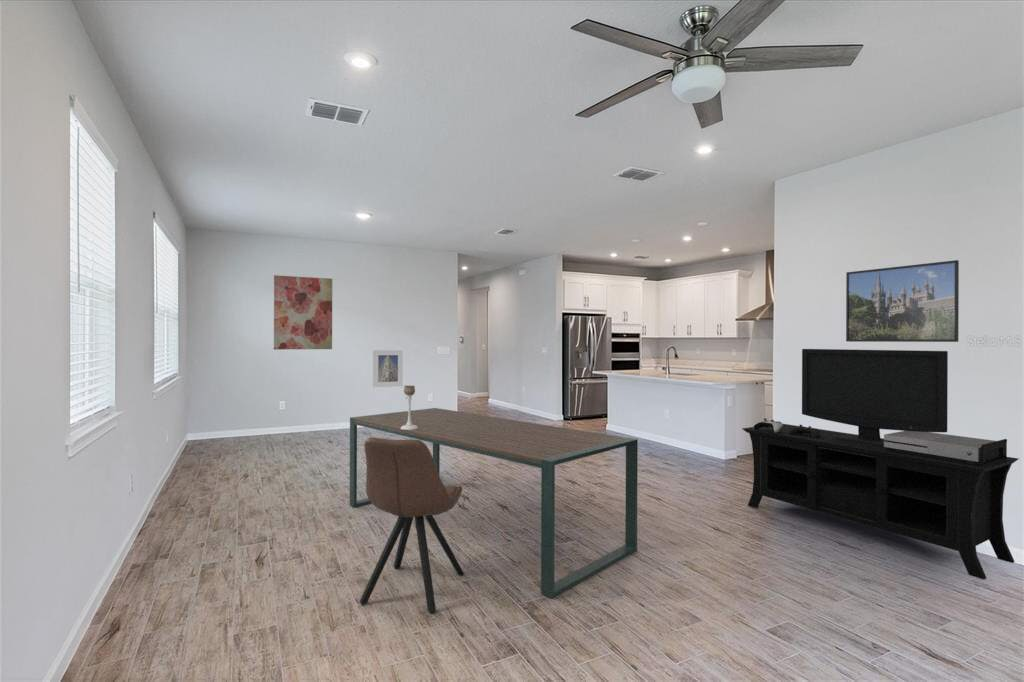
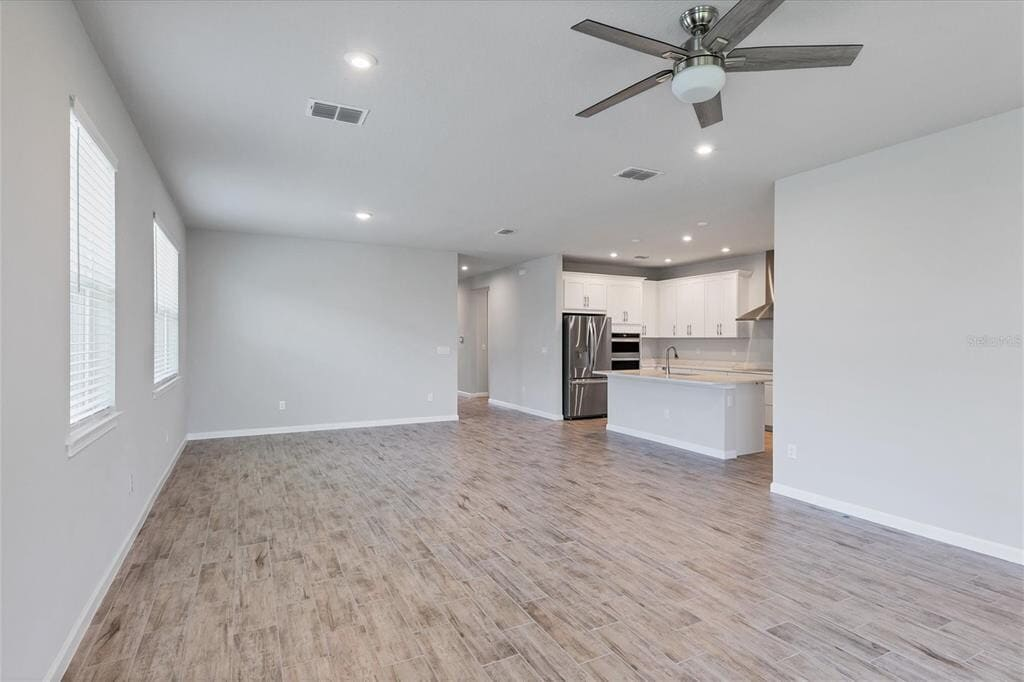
- chair [359,436,465,614]
- wall art [273,274,333,350]
- candle holder [400,384,418,430]
- media console [741,348,1020,581]
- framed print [845,259,960,343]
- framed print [372,349,404,388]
- dining table [349,407,639,599]
